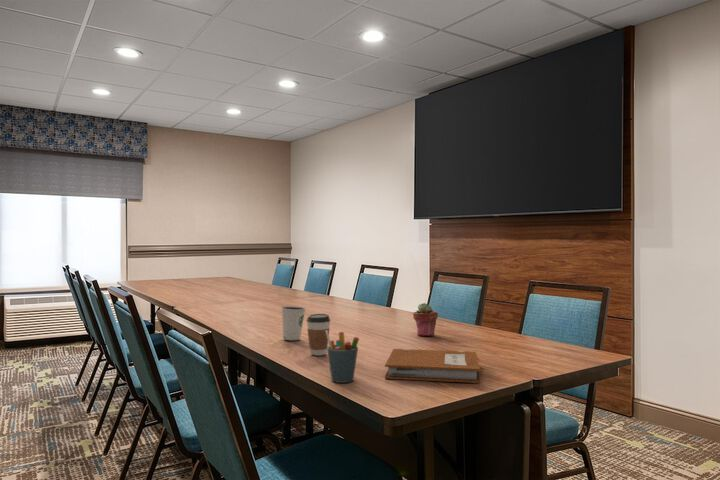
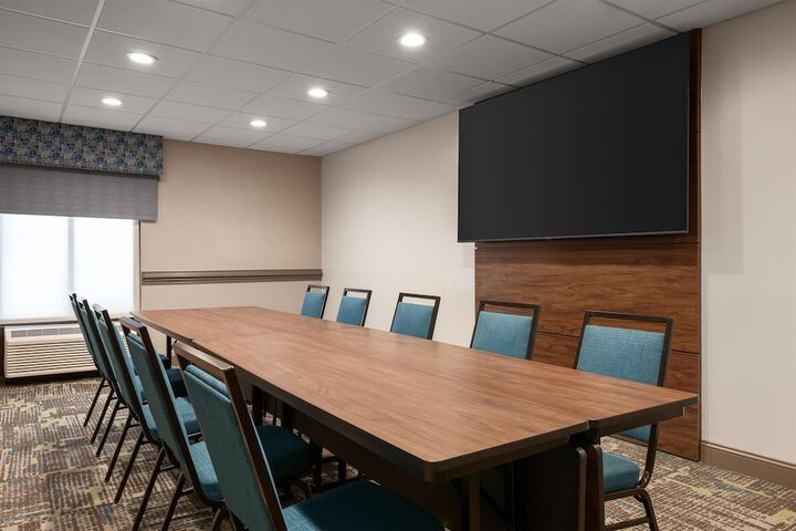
- coffee cup [306,313,331,357]
- pen holder [326,331,360,384]
- notebook [384,348,482,384]
- dixie cup [280,305,307,341]
- potted succulent [412,302,439,337]
